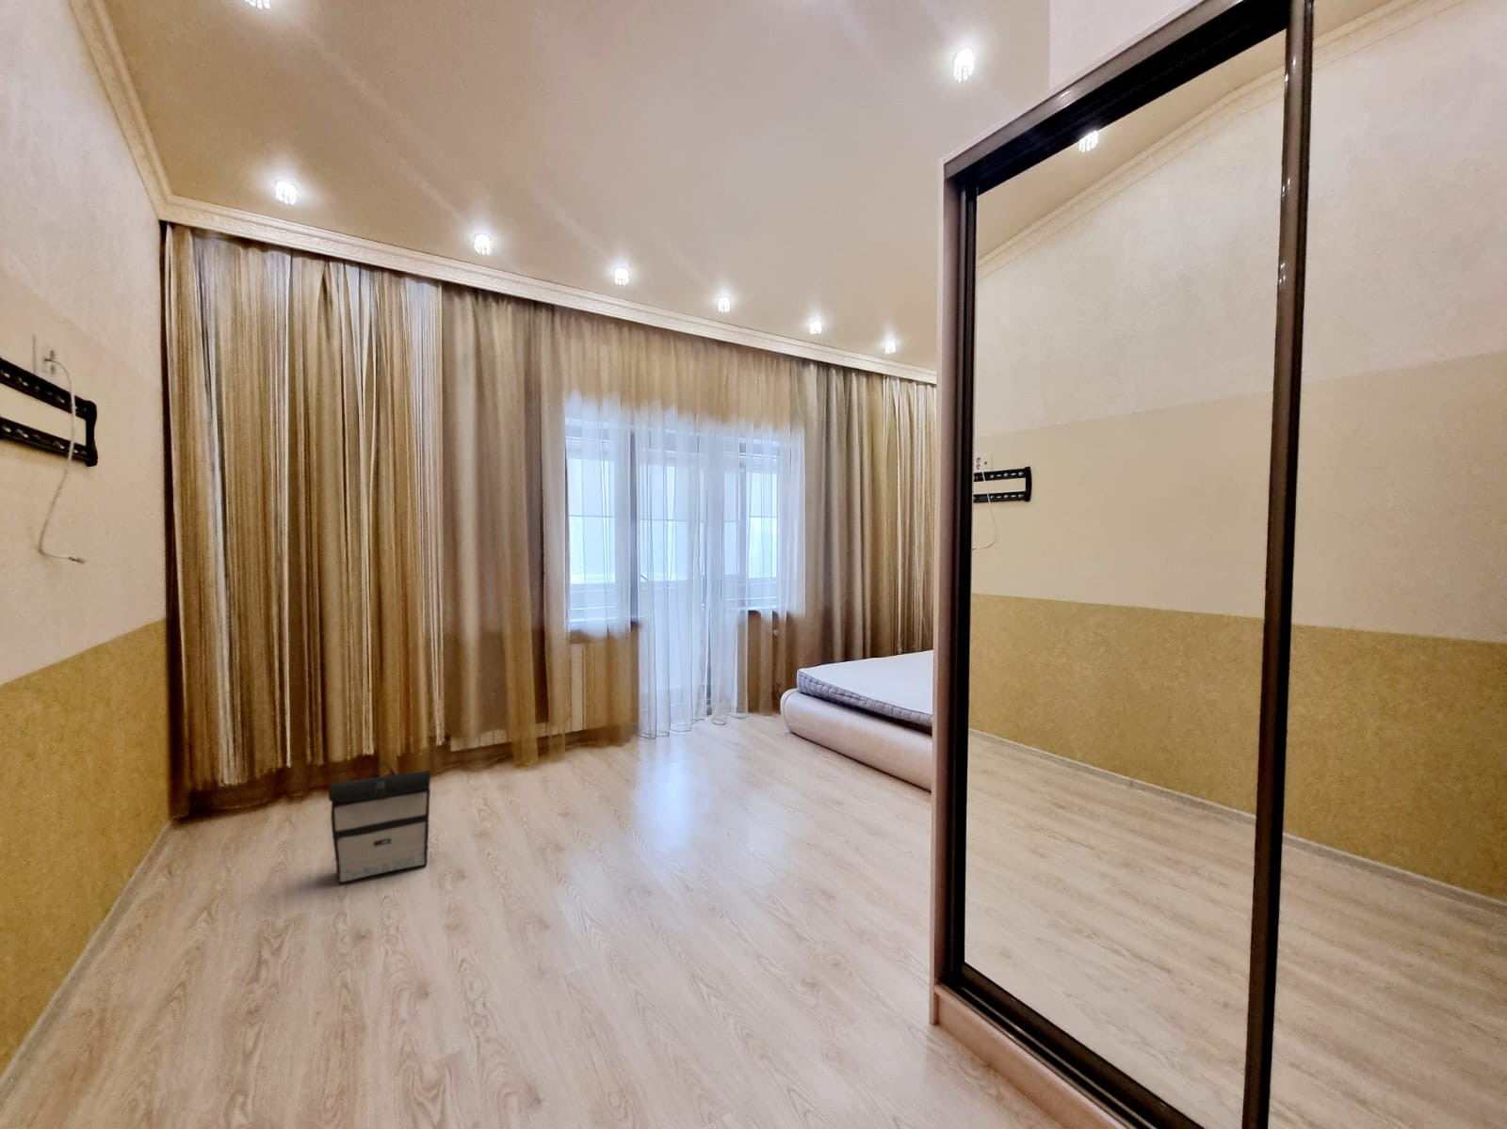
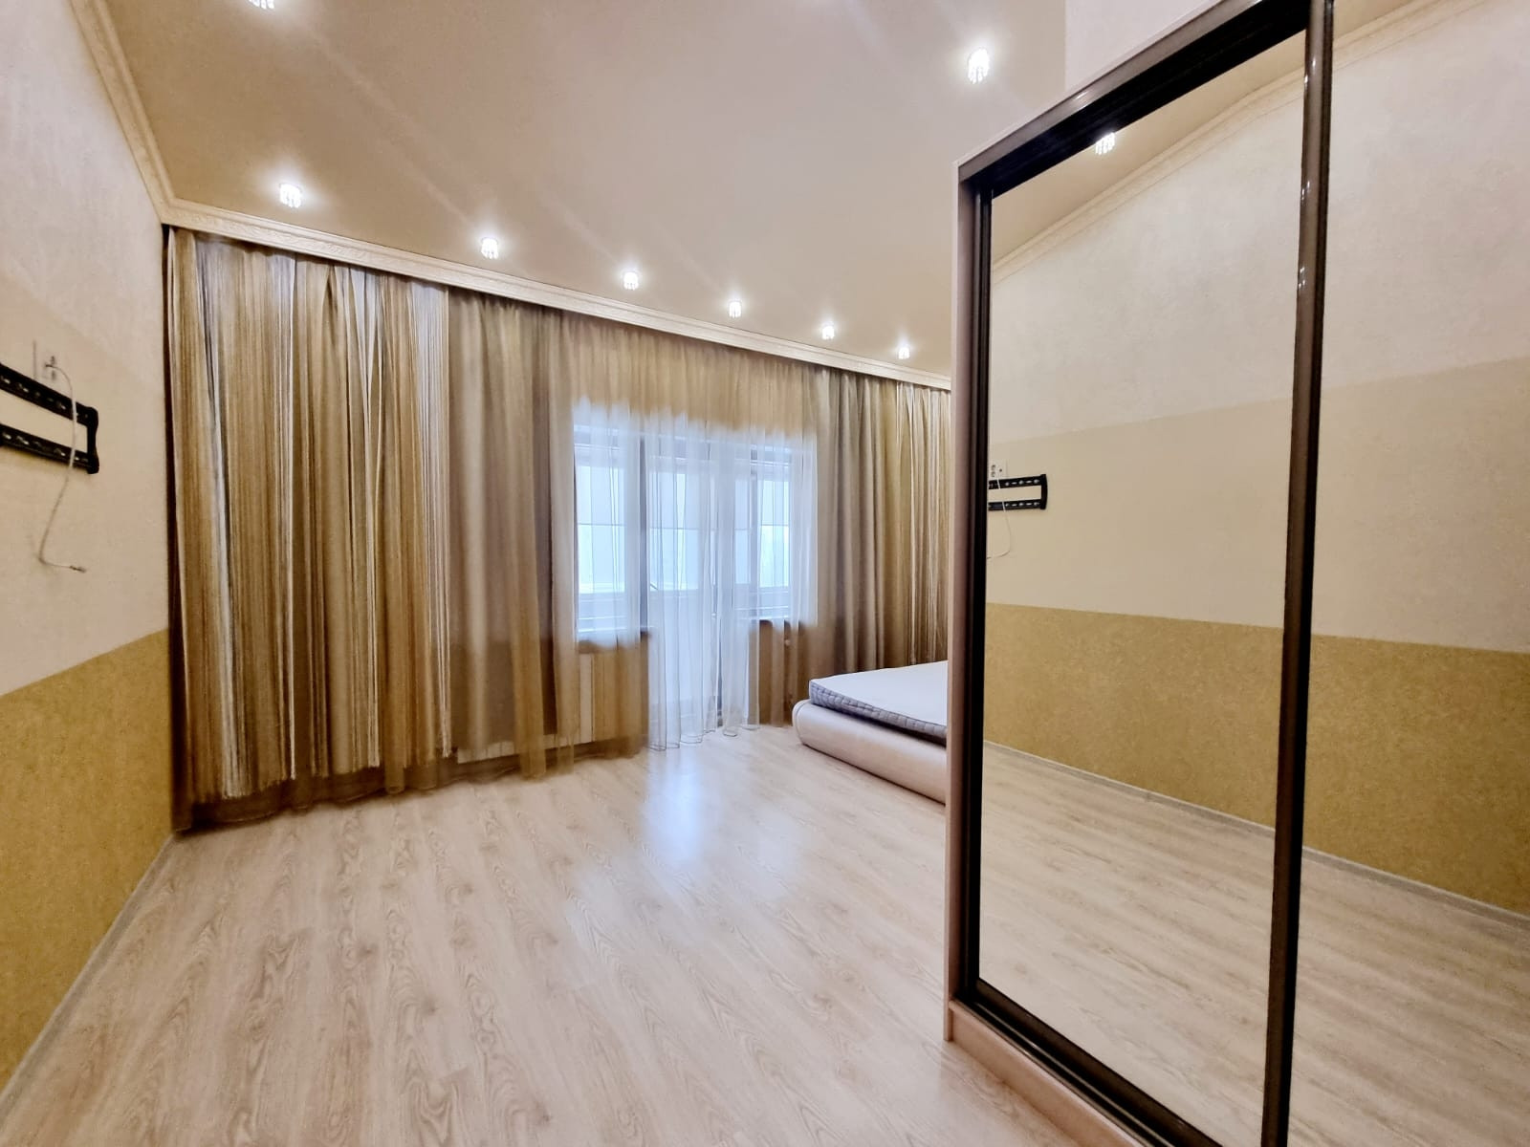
- backpack [328,760,432,884]
